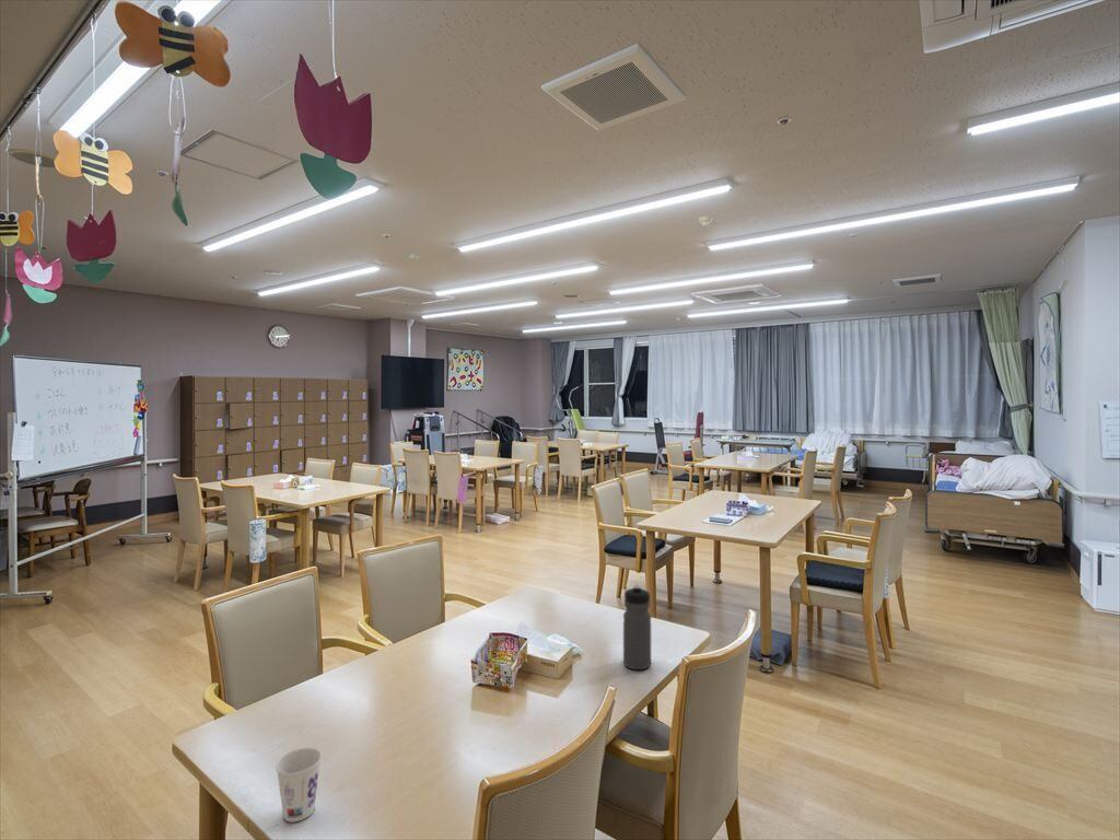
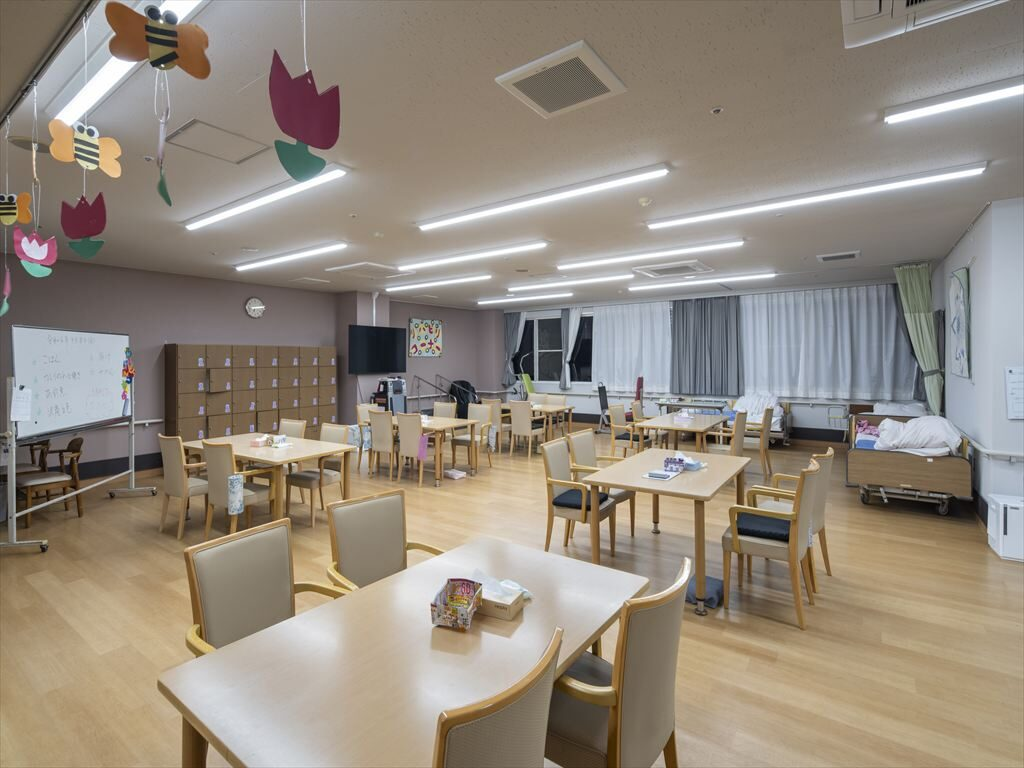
- cup [275,747,323,822]
- water bottle [622,584,652,670]
